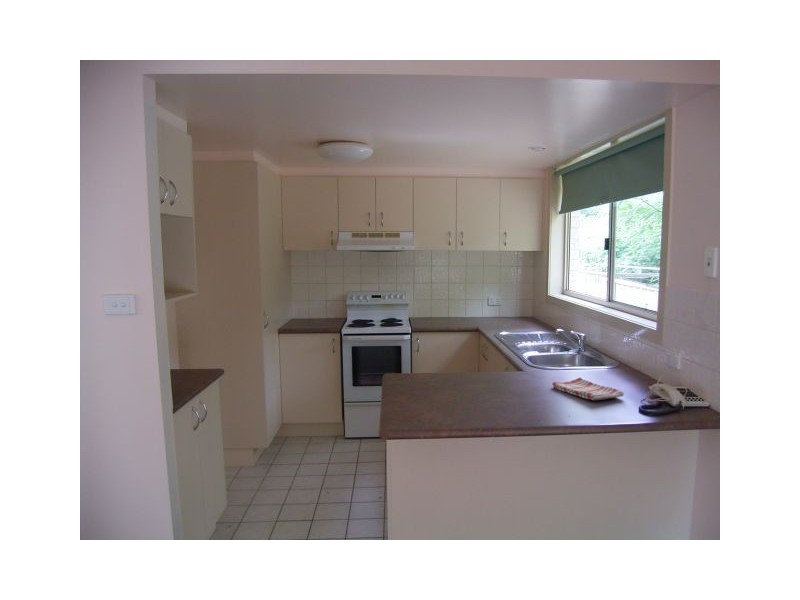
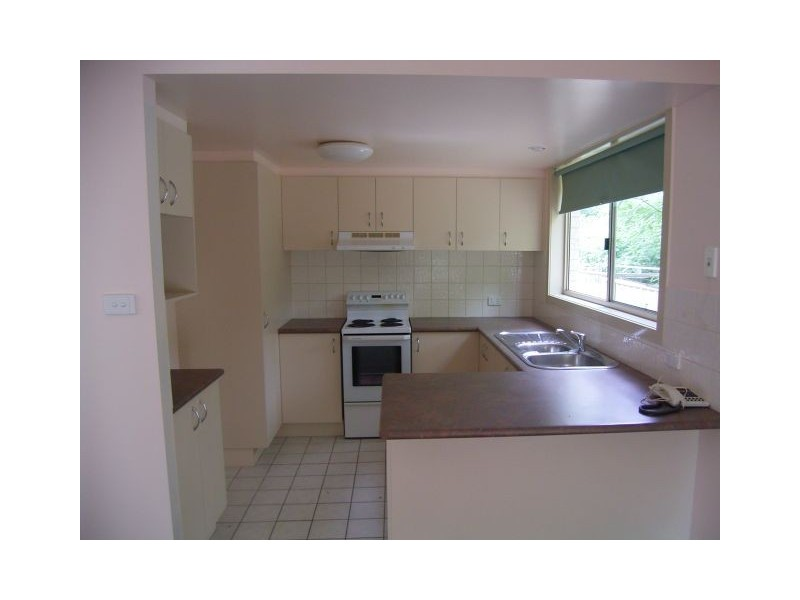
- dish towel [551,376,625,401]
